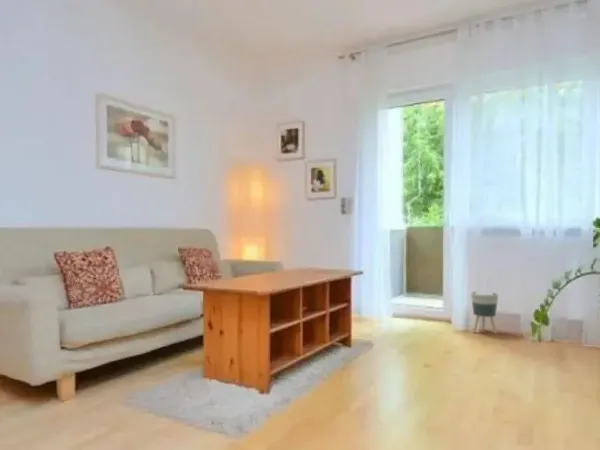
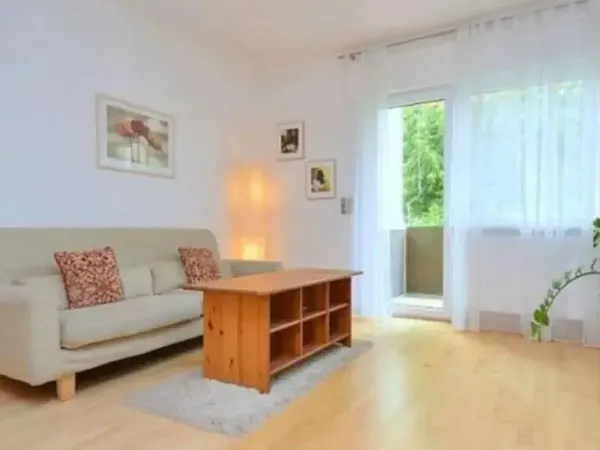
- planter [470,291,499,335]
